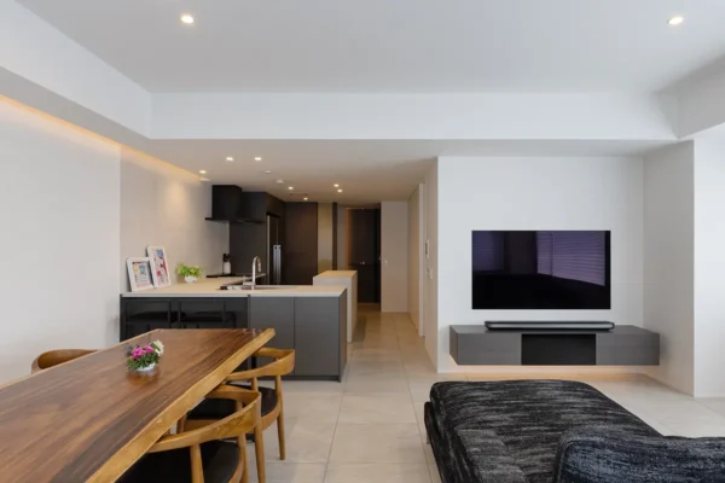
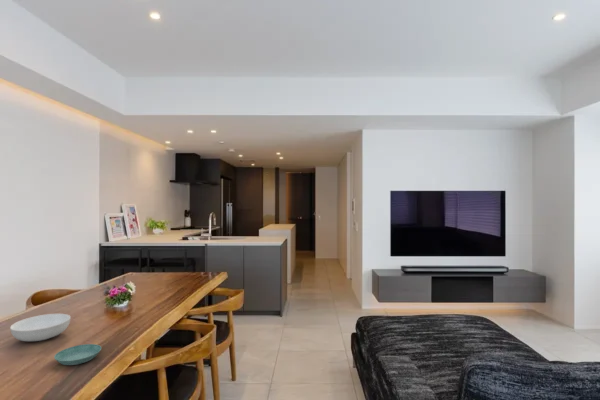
+ serving bowl [9,313,72,342]
+ saucer [53,343,102,366]
